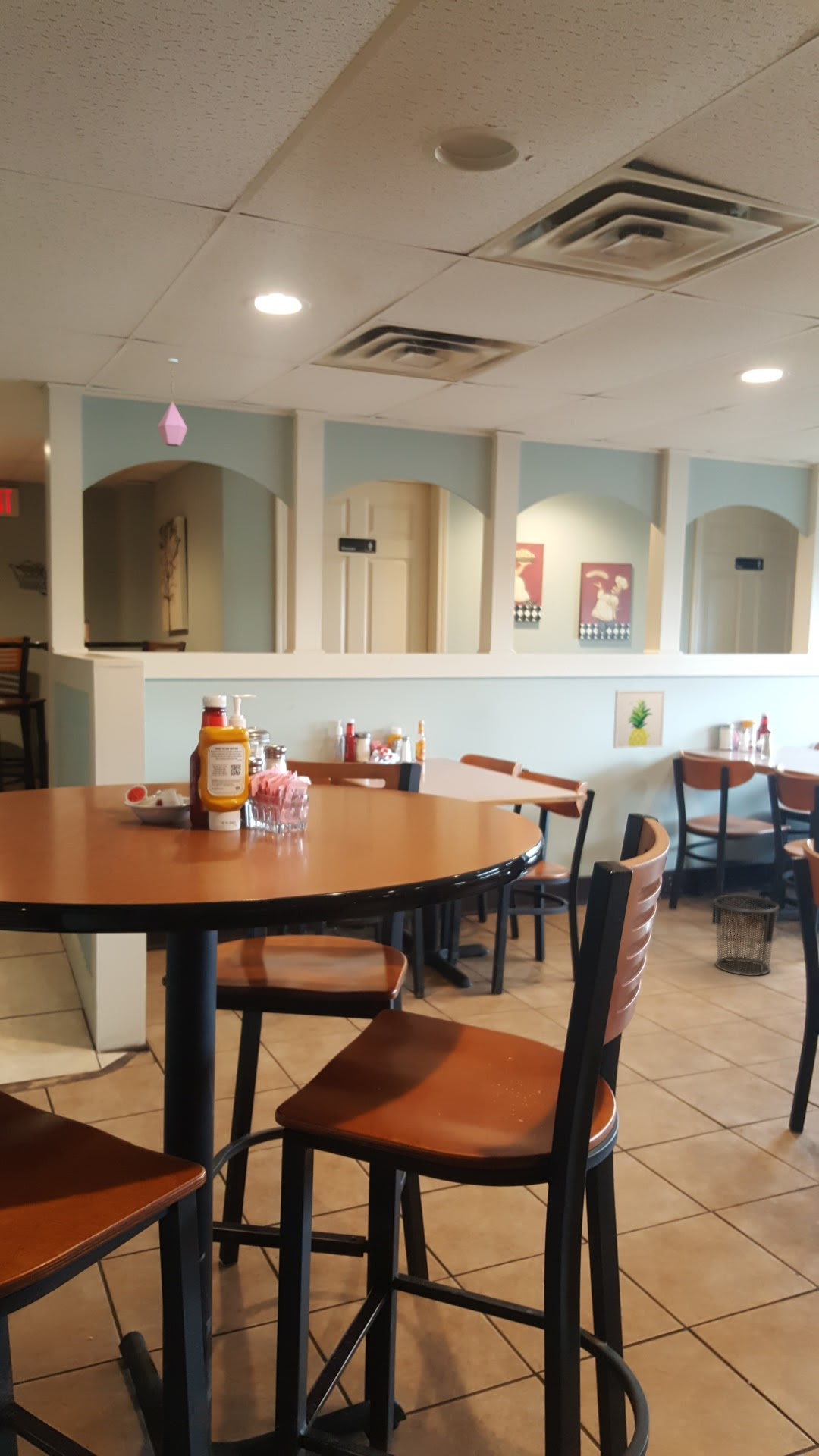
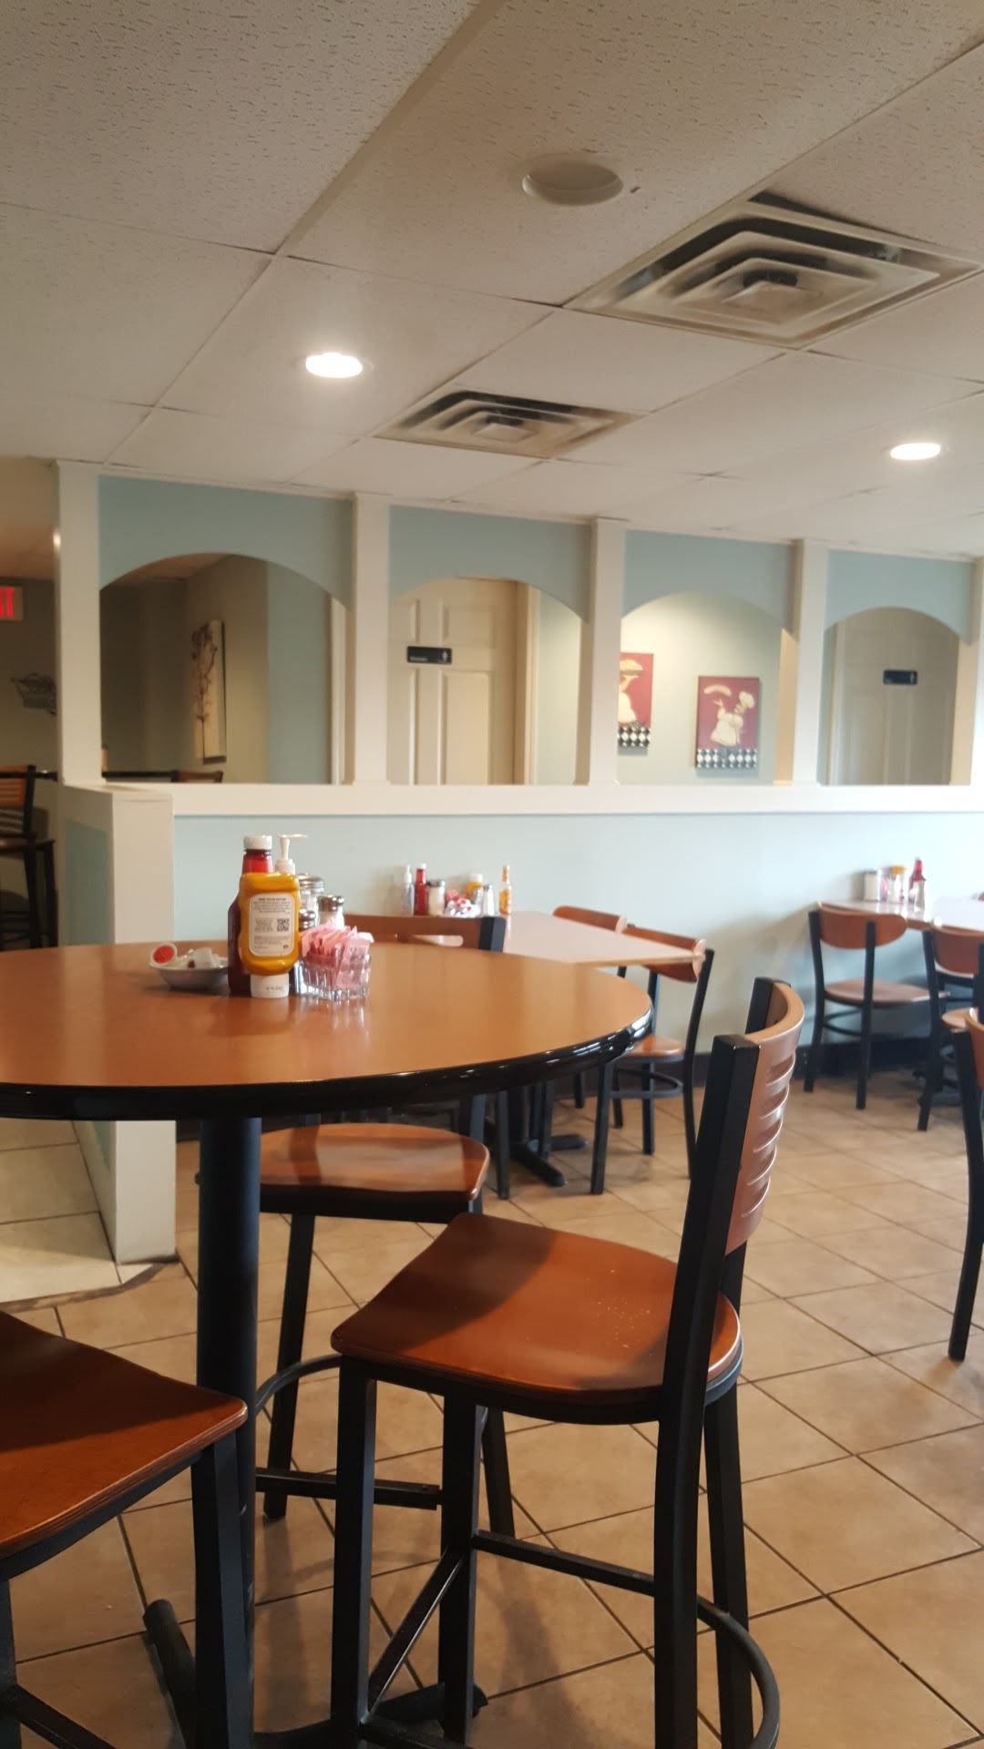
- wall art [613,689,666,749]
- pendant light [157,358,188,447]
- waste bin [713,894,780,977]
